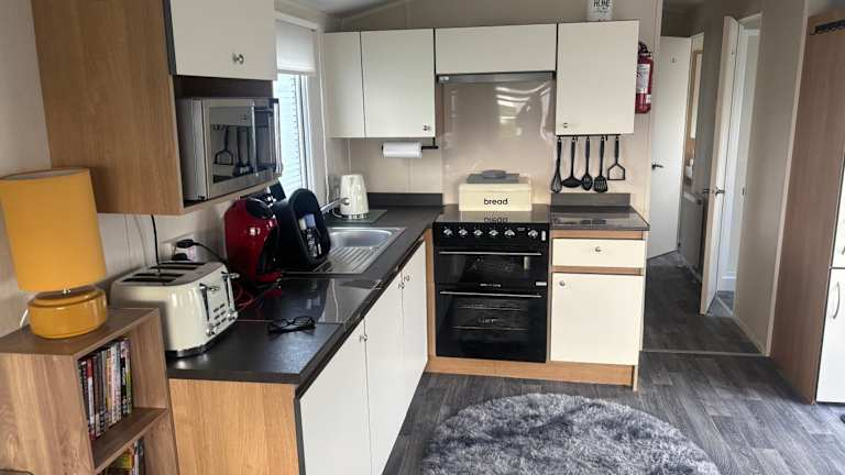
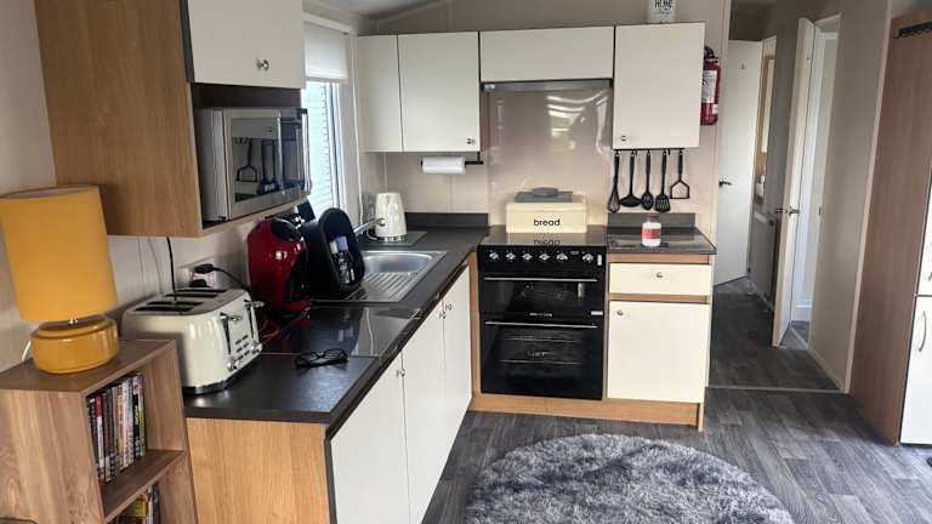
+ jar [641,213,663,247]
